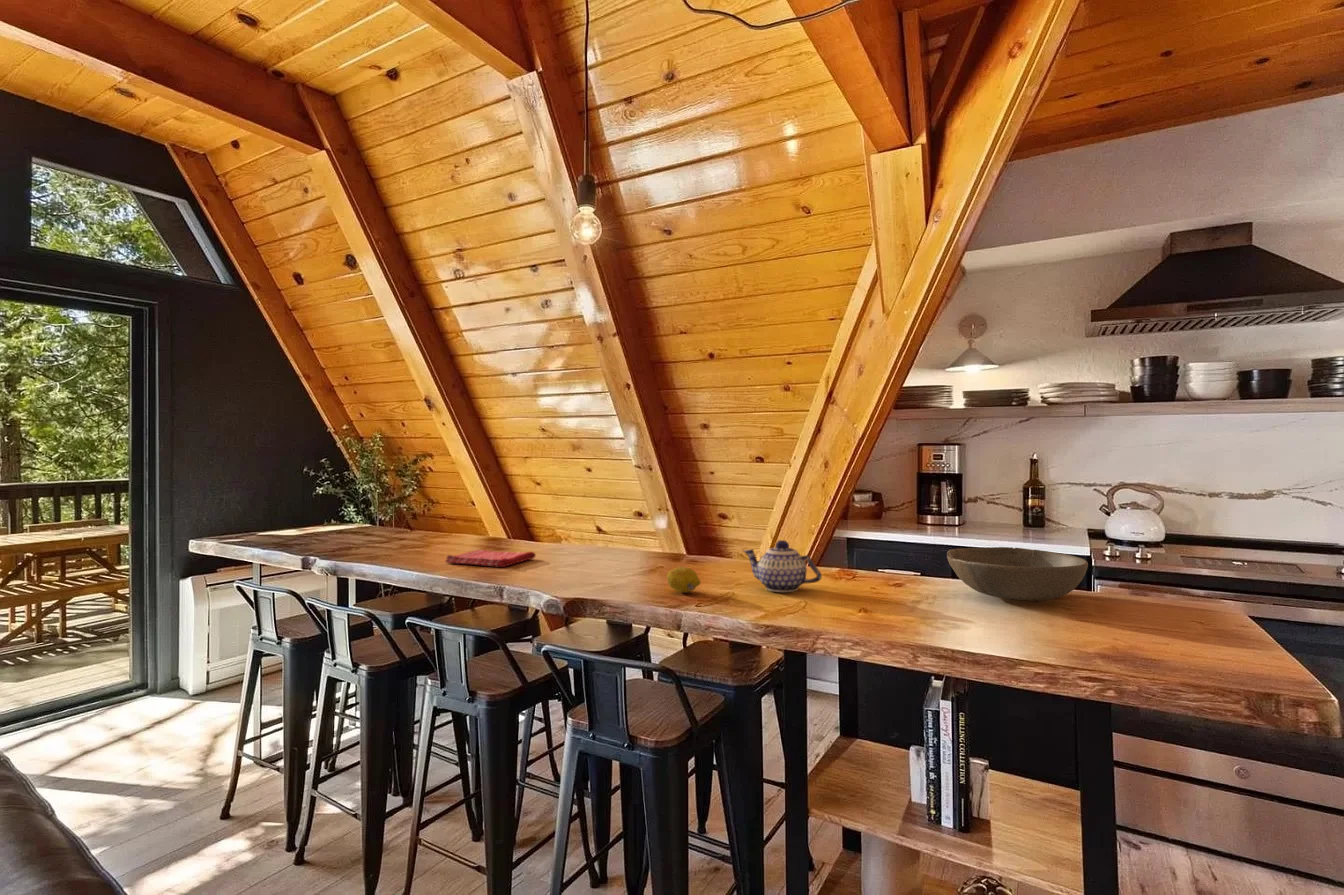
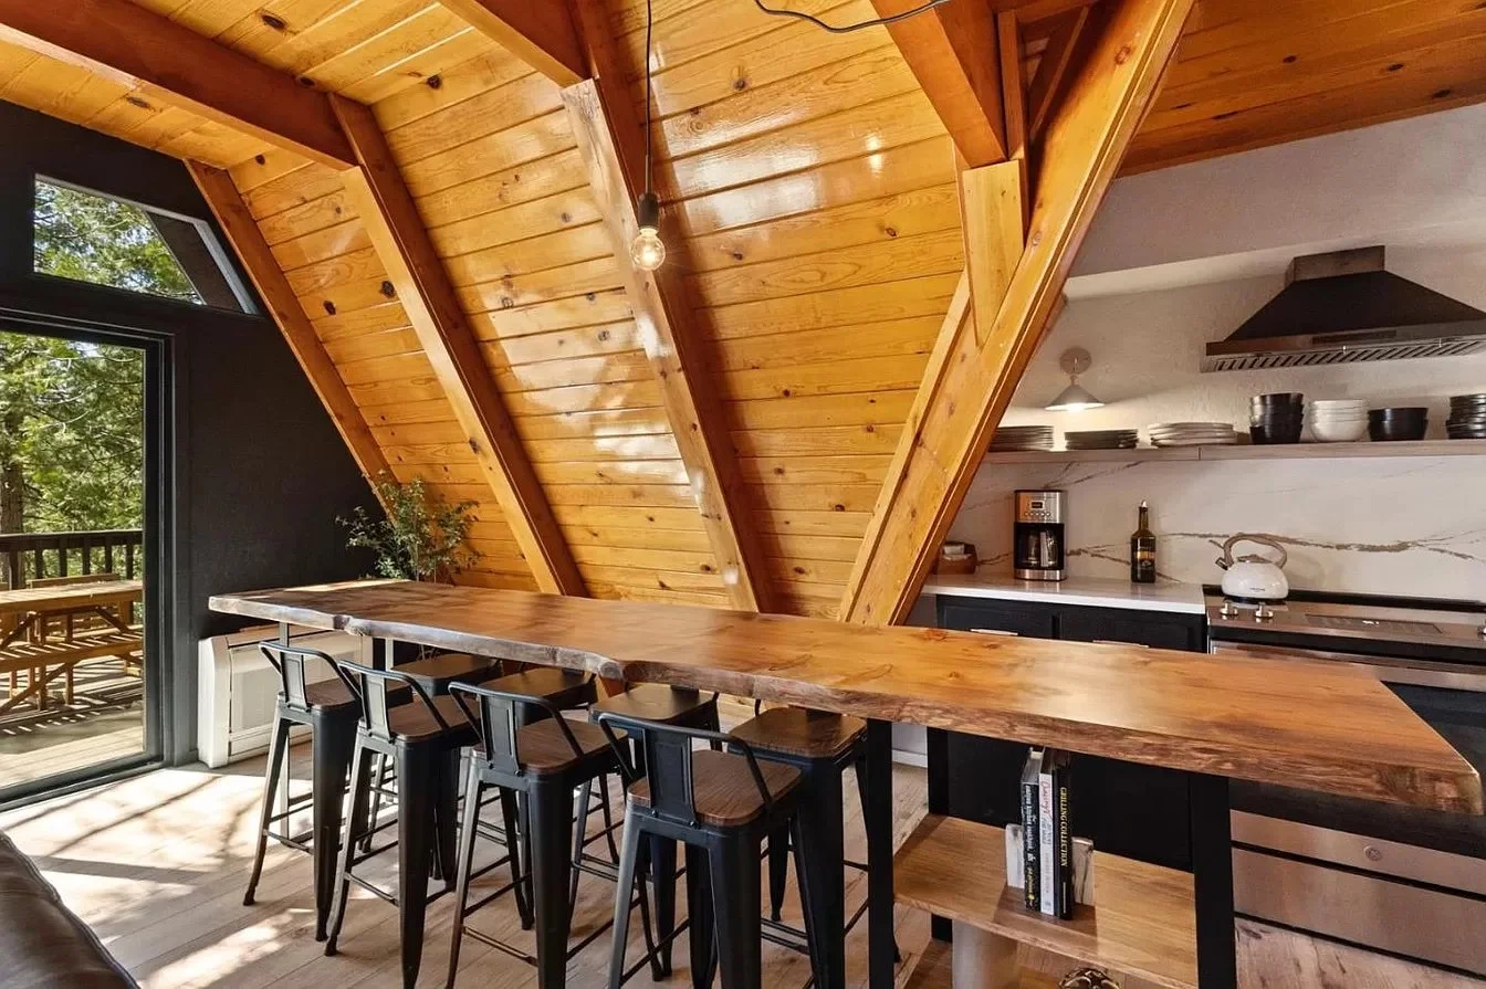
- fruit [666,566,702,593]
- dish towel [444,549,537,568]
- bowl [946,546,1089,602]
- teapot [742,539,823,593]
